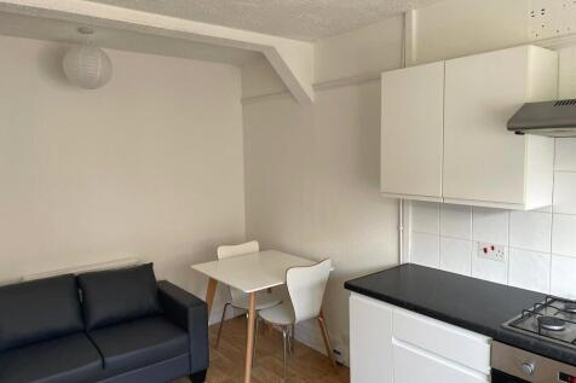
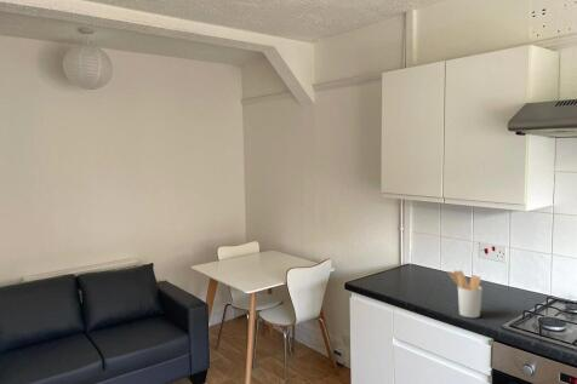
+ utensil holder [447,269,484,319]
